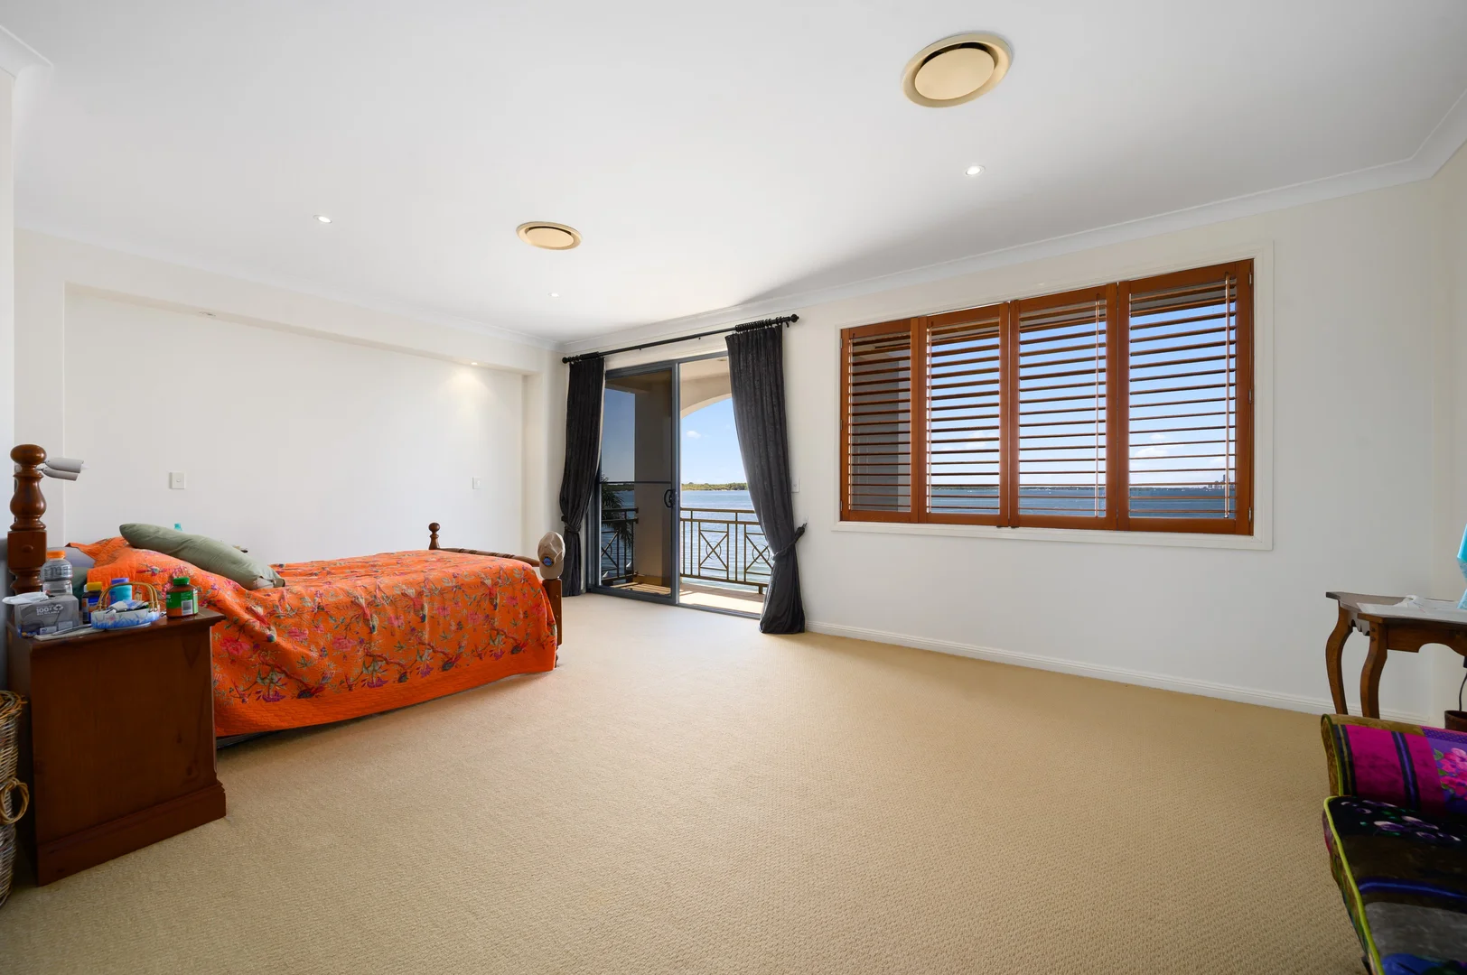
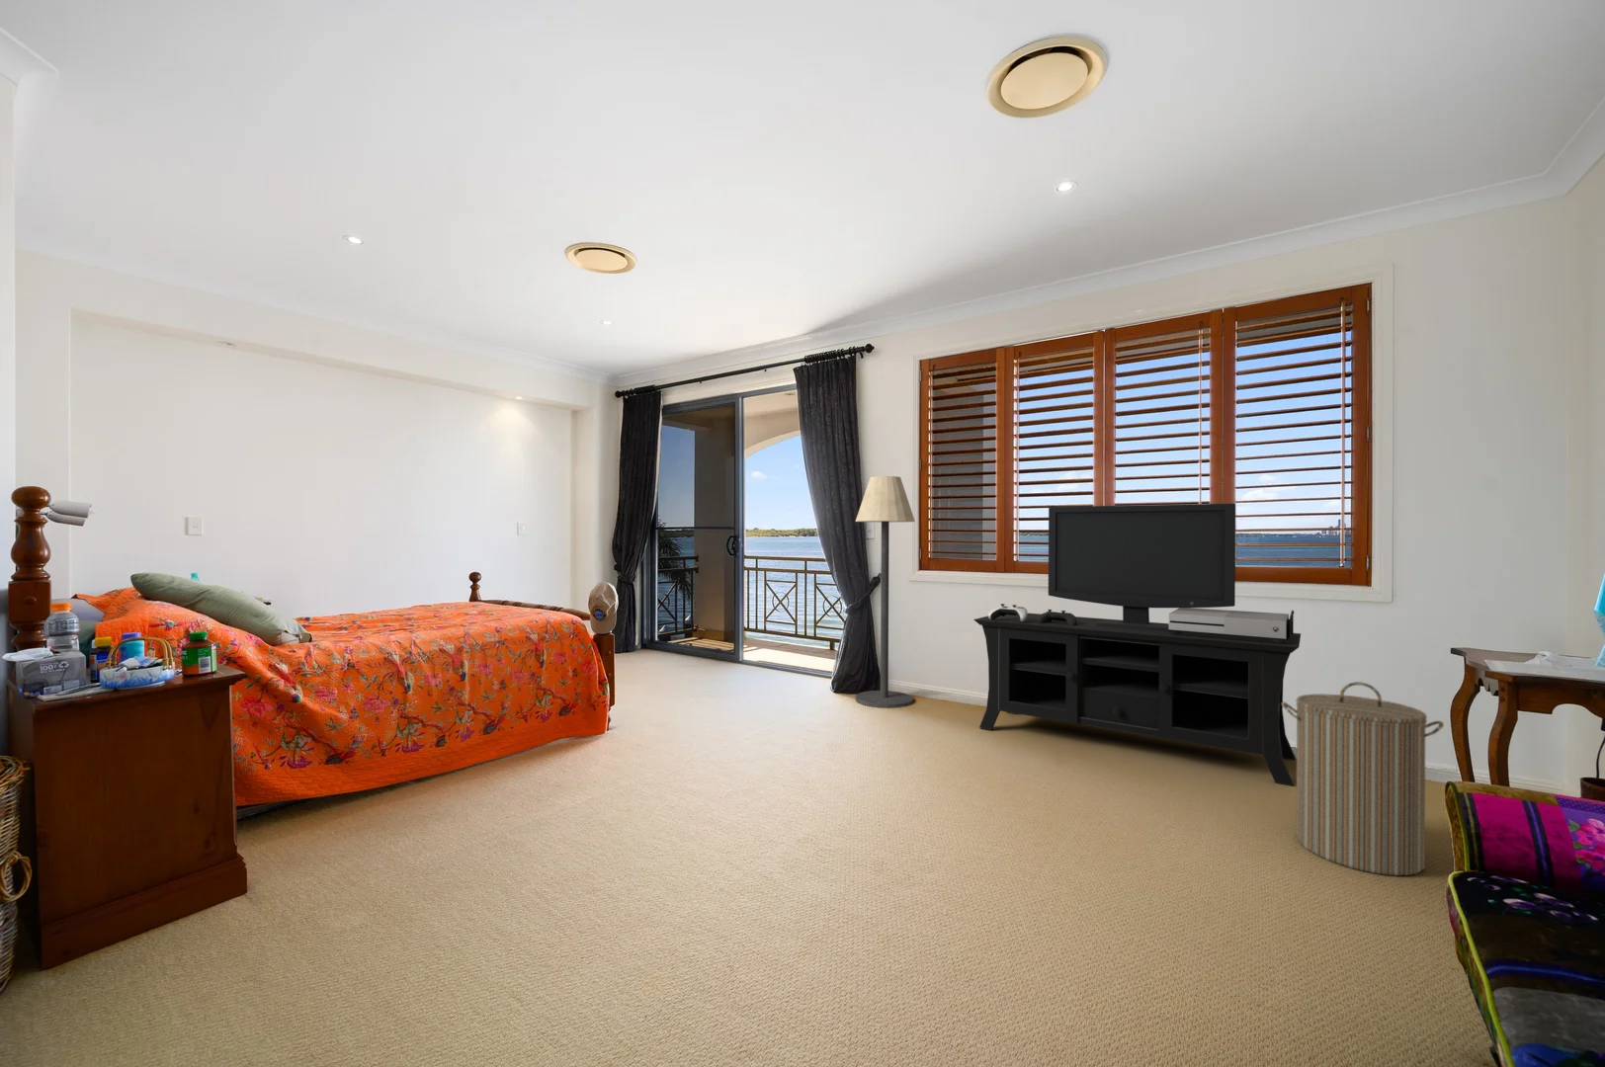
+ laundry hamper [1282,681,1445,876]
+ floor lamp [855,475,916,709]
+ media console [973,503,1301,787]
